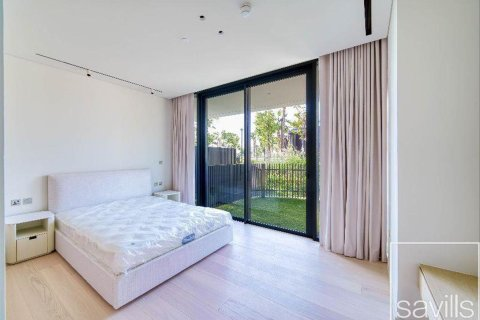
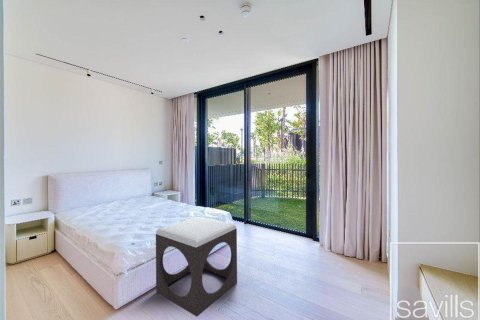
+ footstool [155,216,238,318]
